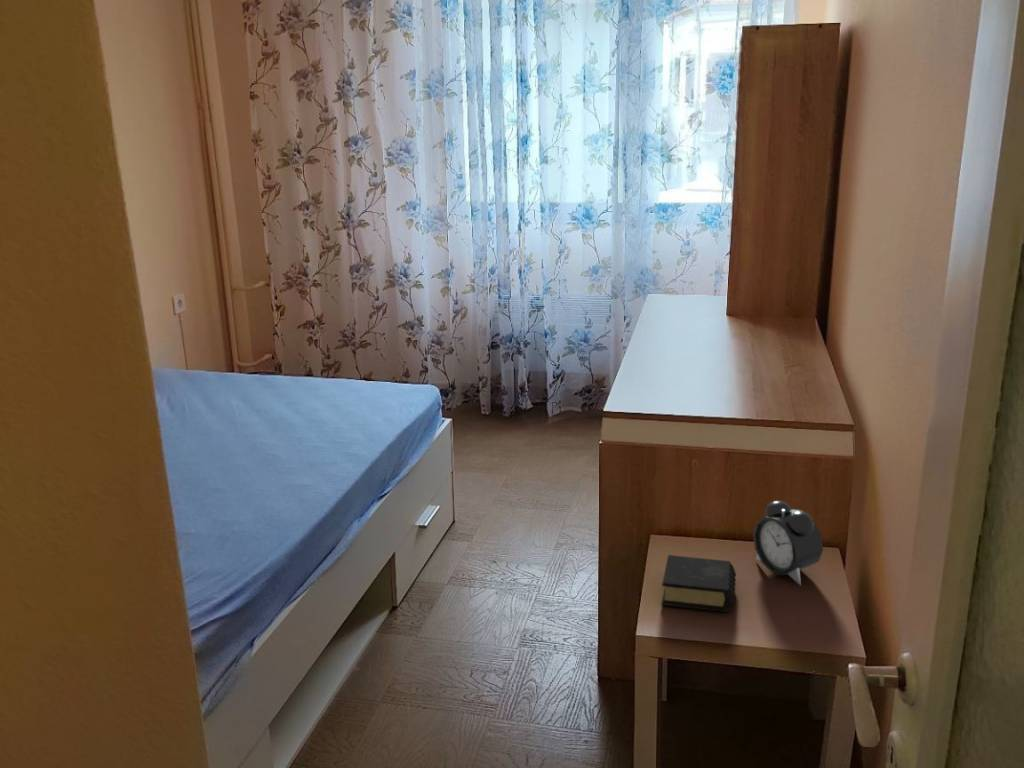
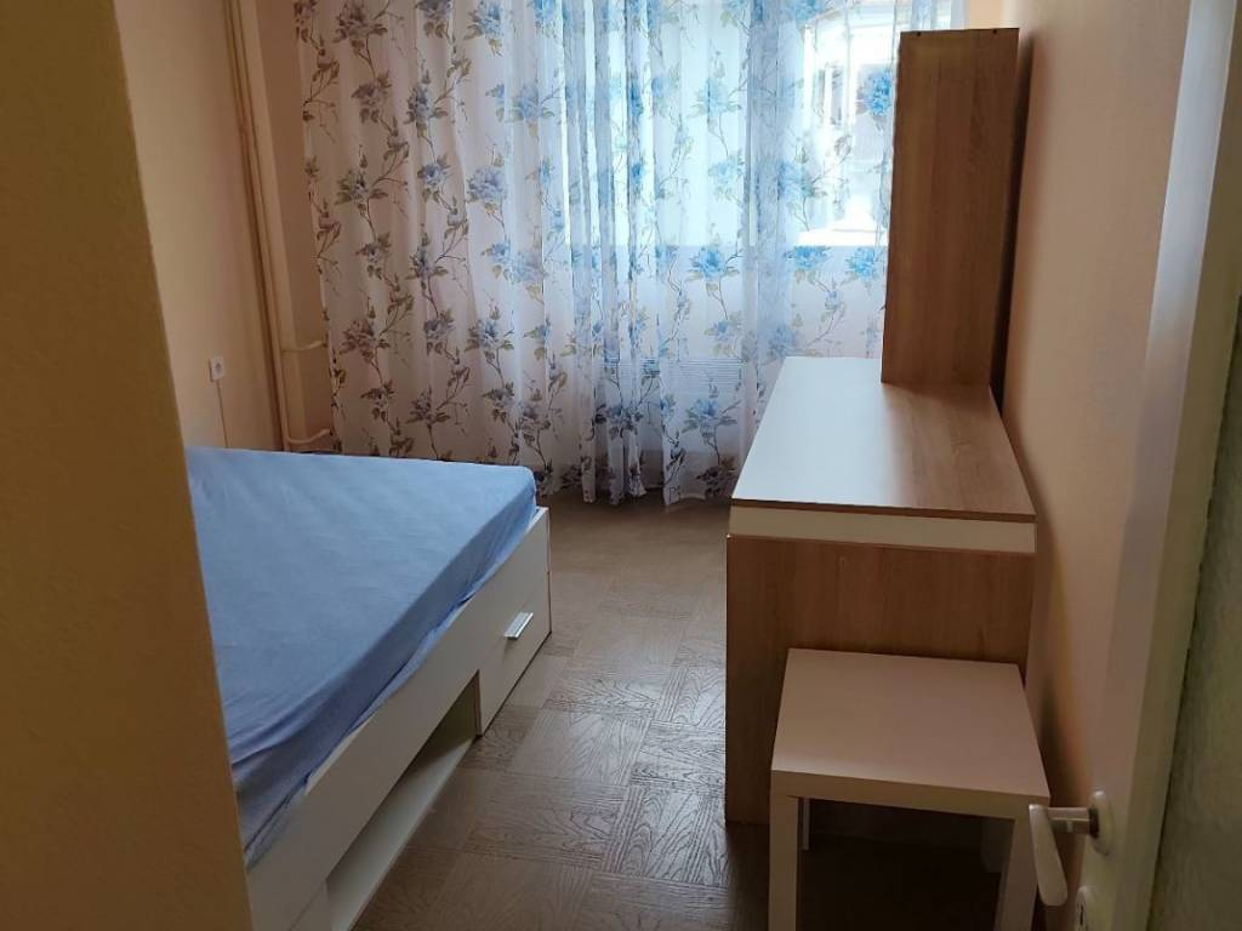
- alarm clock [752,500,824,587]
- book [661,554,737,613]
